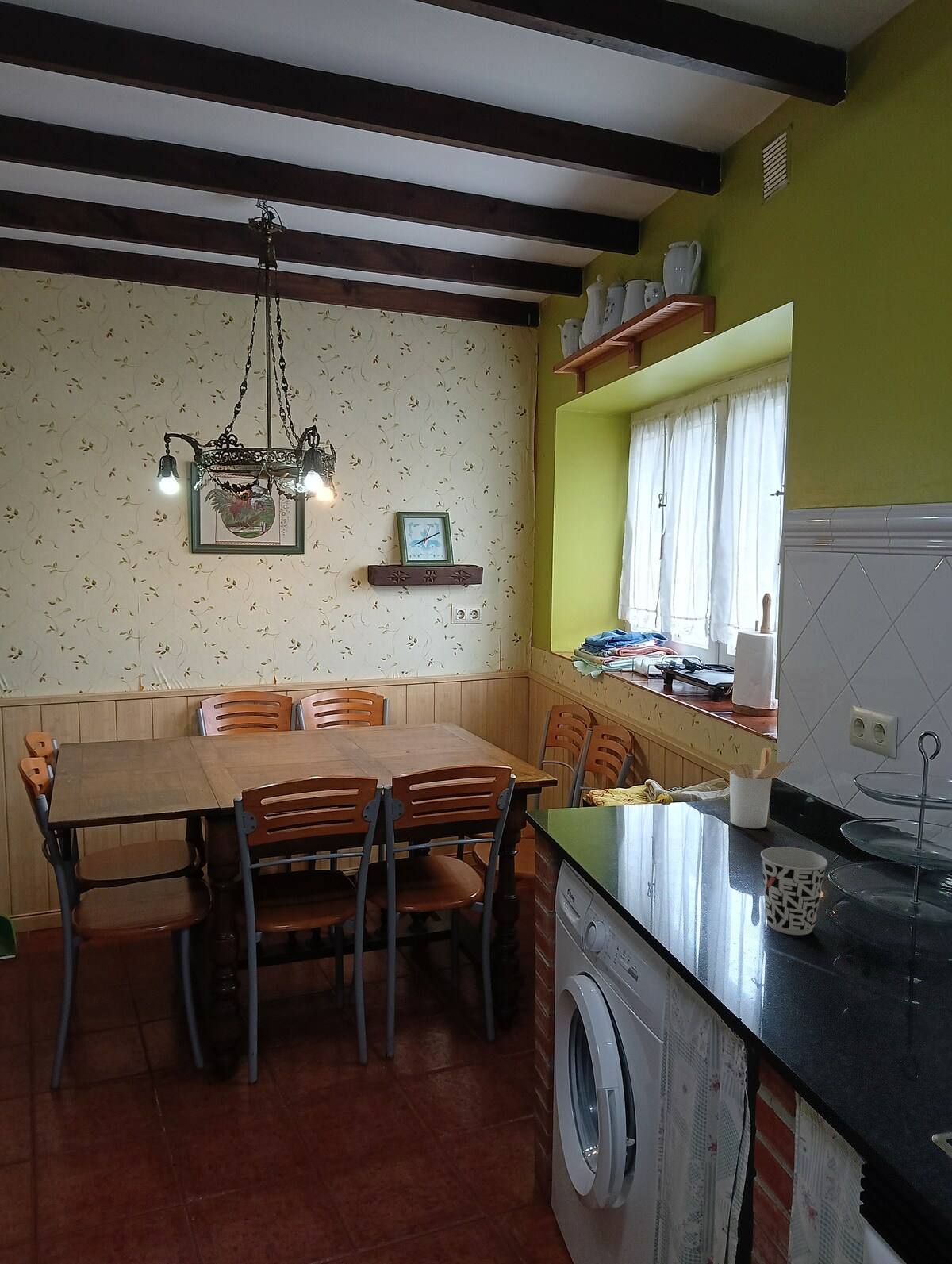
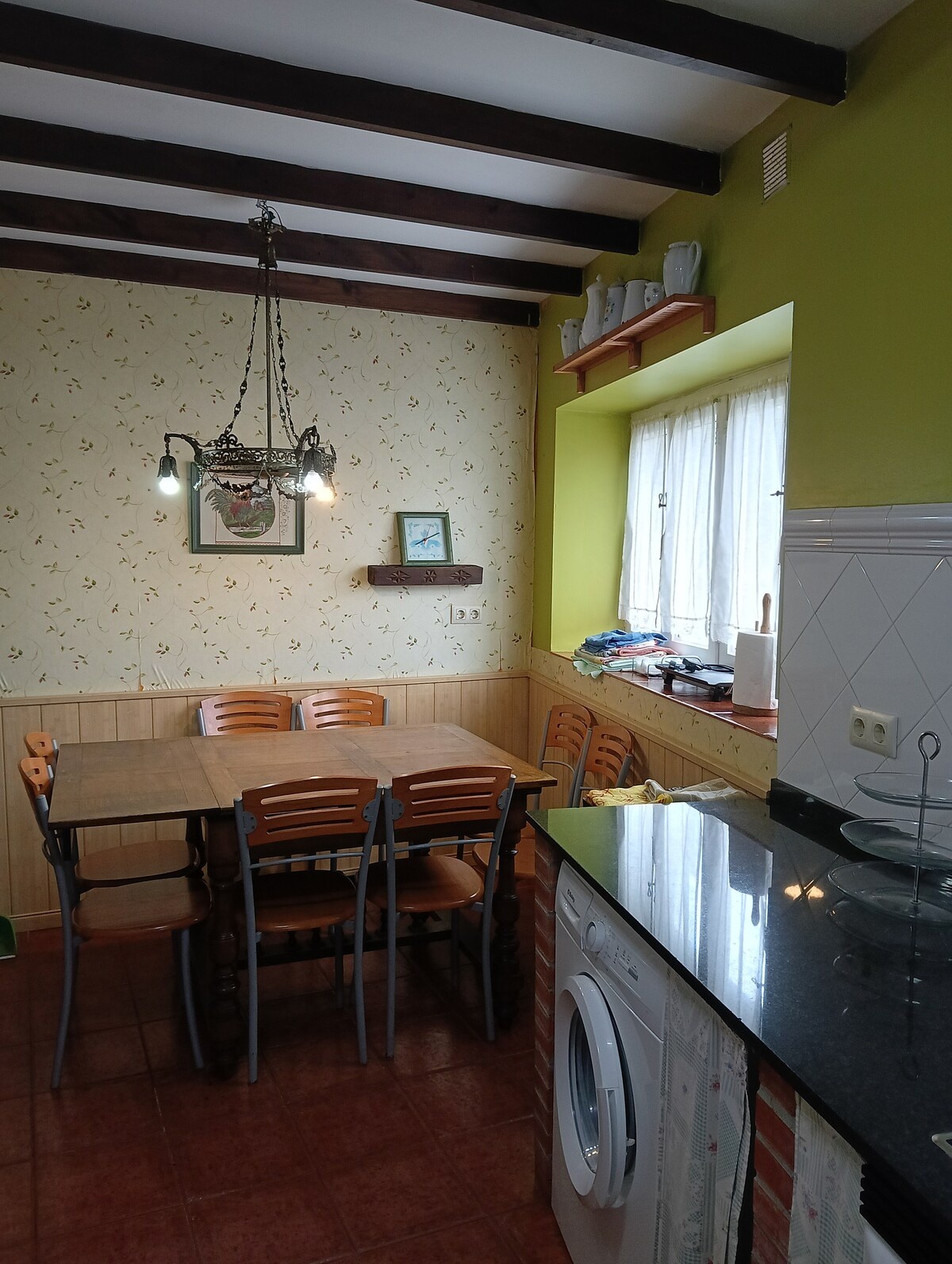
- cup [760,847,828,936]
- utensil holder [729,747,795,829]
